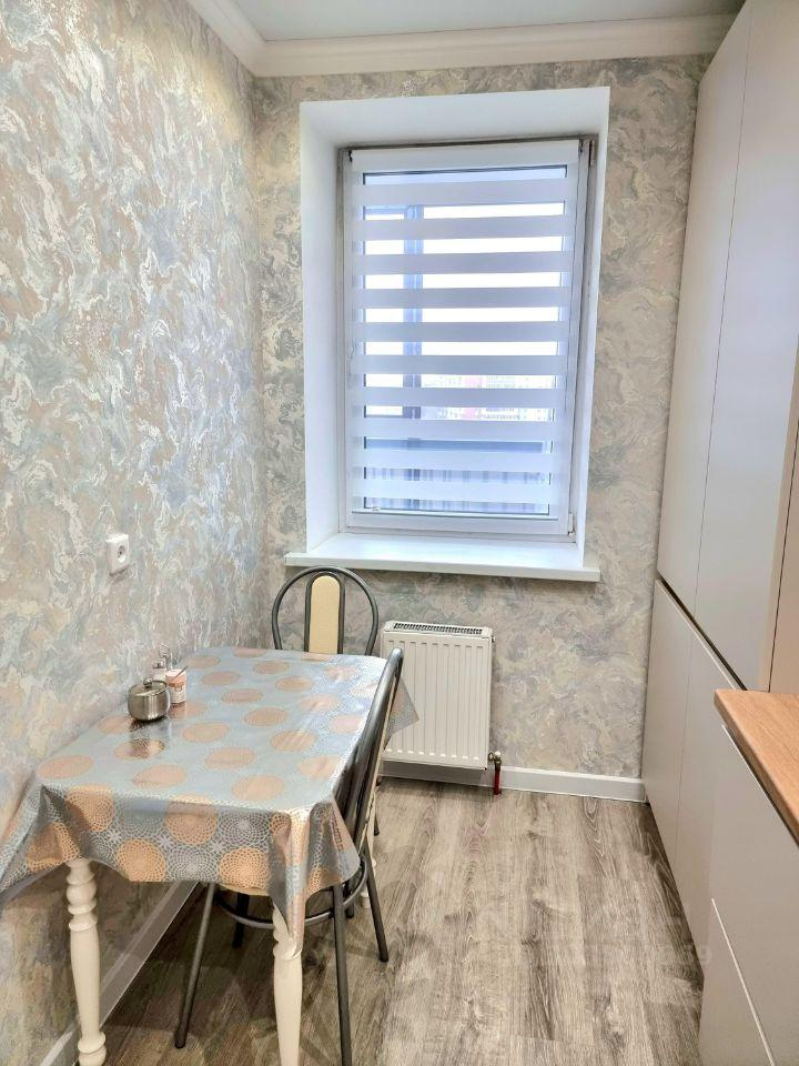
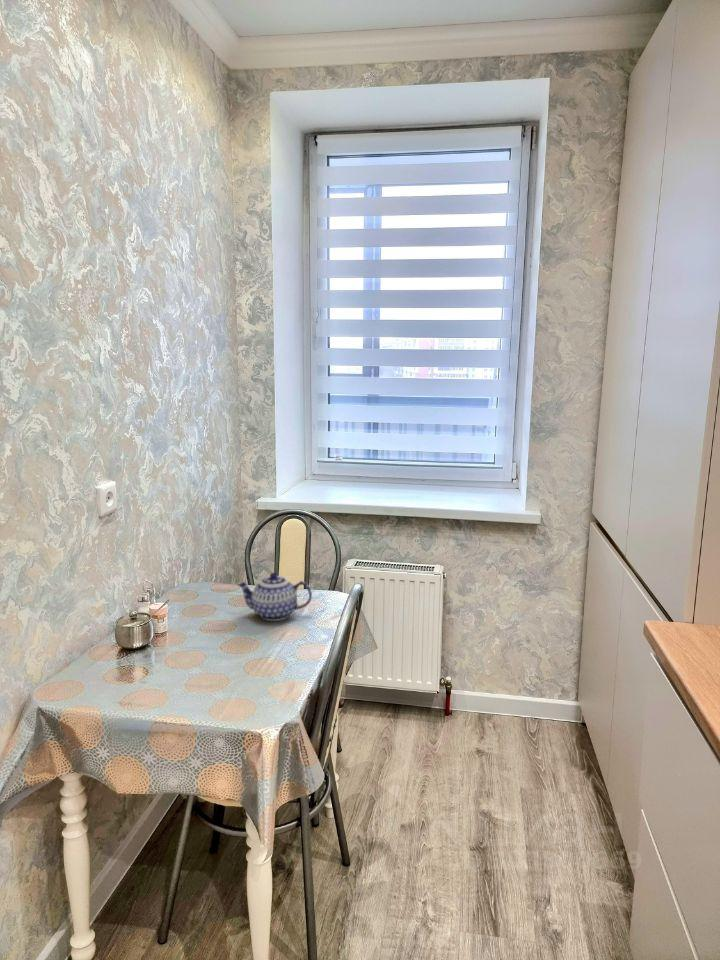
+ teapot [235,572,313,622]
